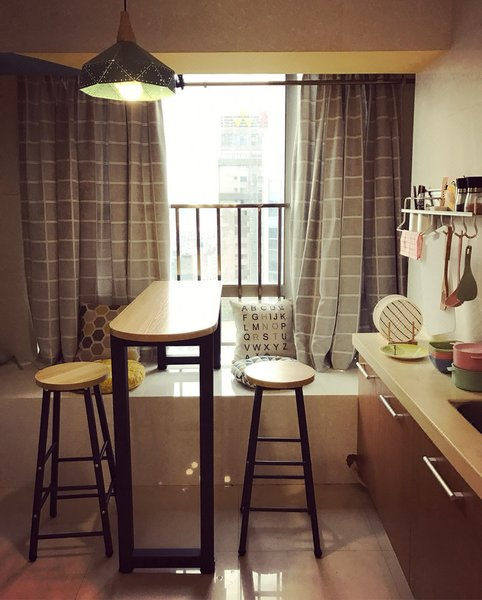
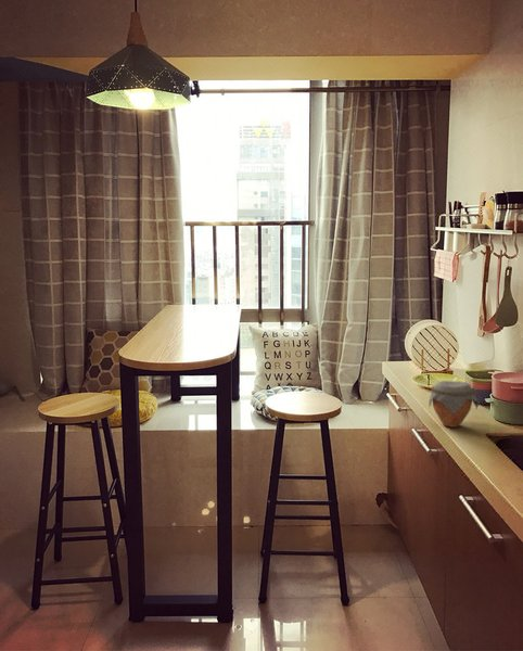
+ jar [428,380,481,429]
